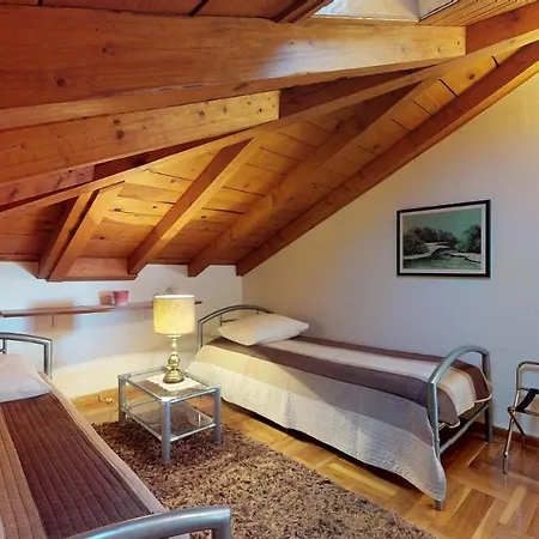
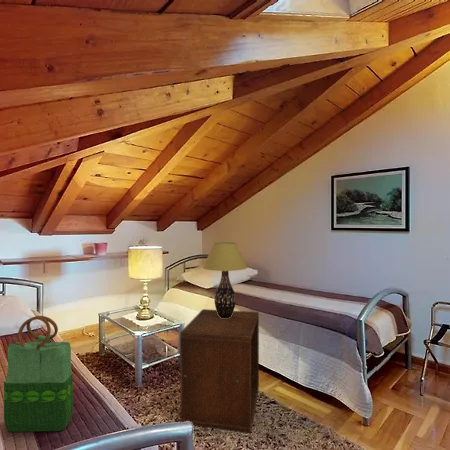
+ nightstand [179,308,260,434]
+ table lamp [202,241,248,318]
+ tote bag [3,315,74,433]
